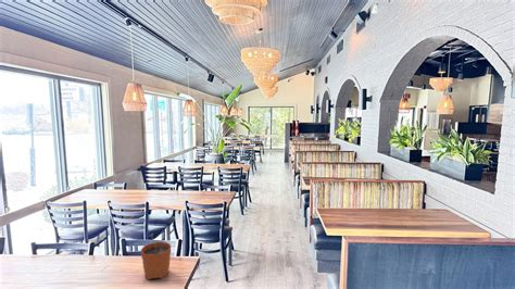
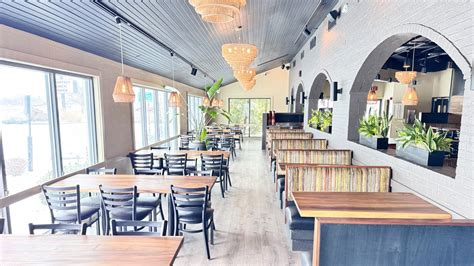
- plant pot [140,233,173,280]
